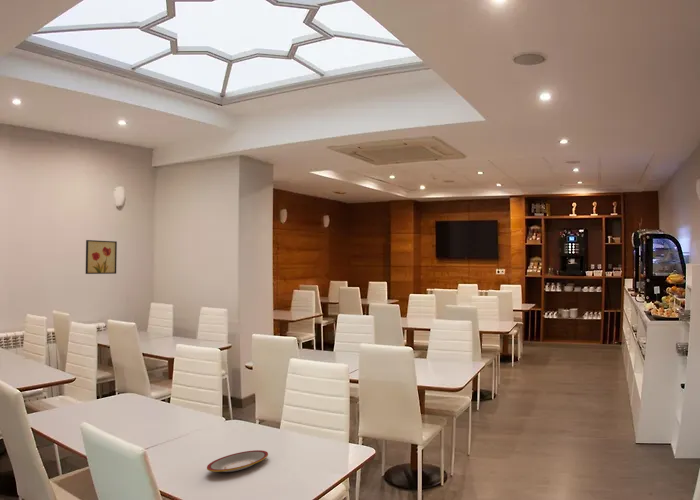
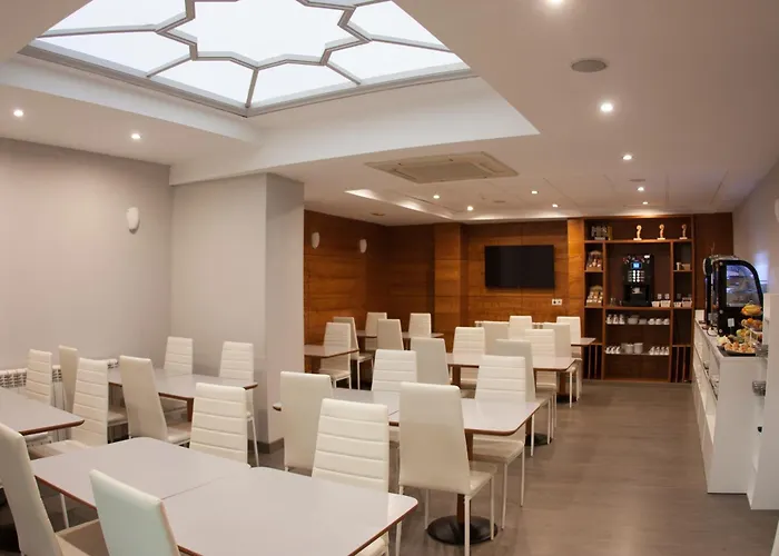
- plate [206,449,269,473]
- wall art [85,239,118,275]
